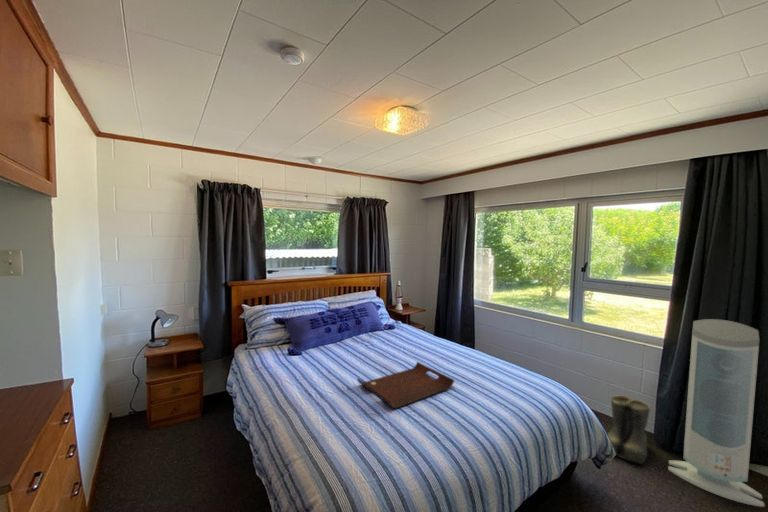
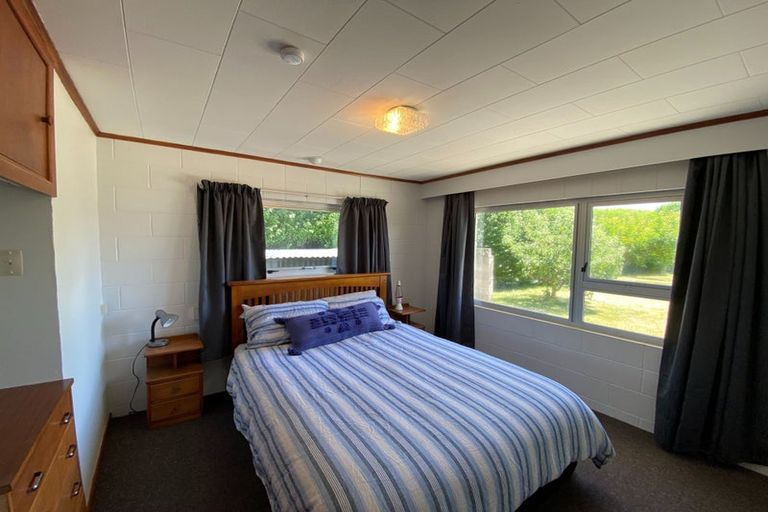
- boots [607,395,651,465]
- serving tray [356,361,455,409]
- air purifier [667,318,766,508]
